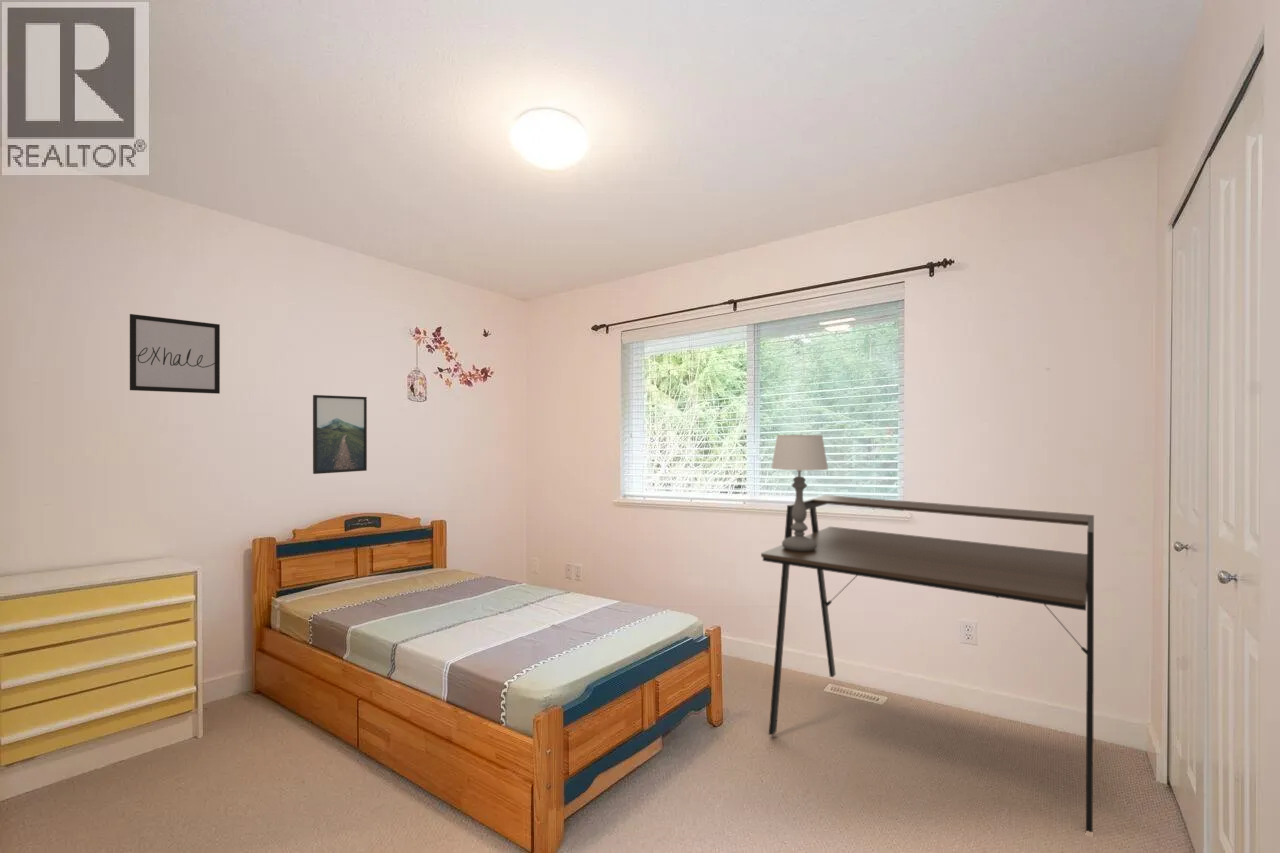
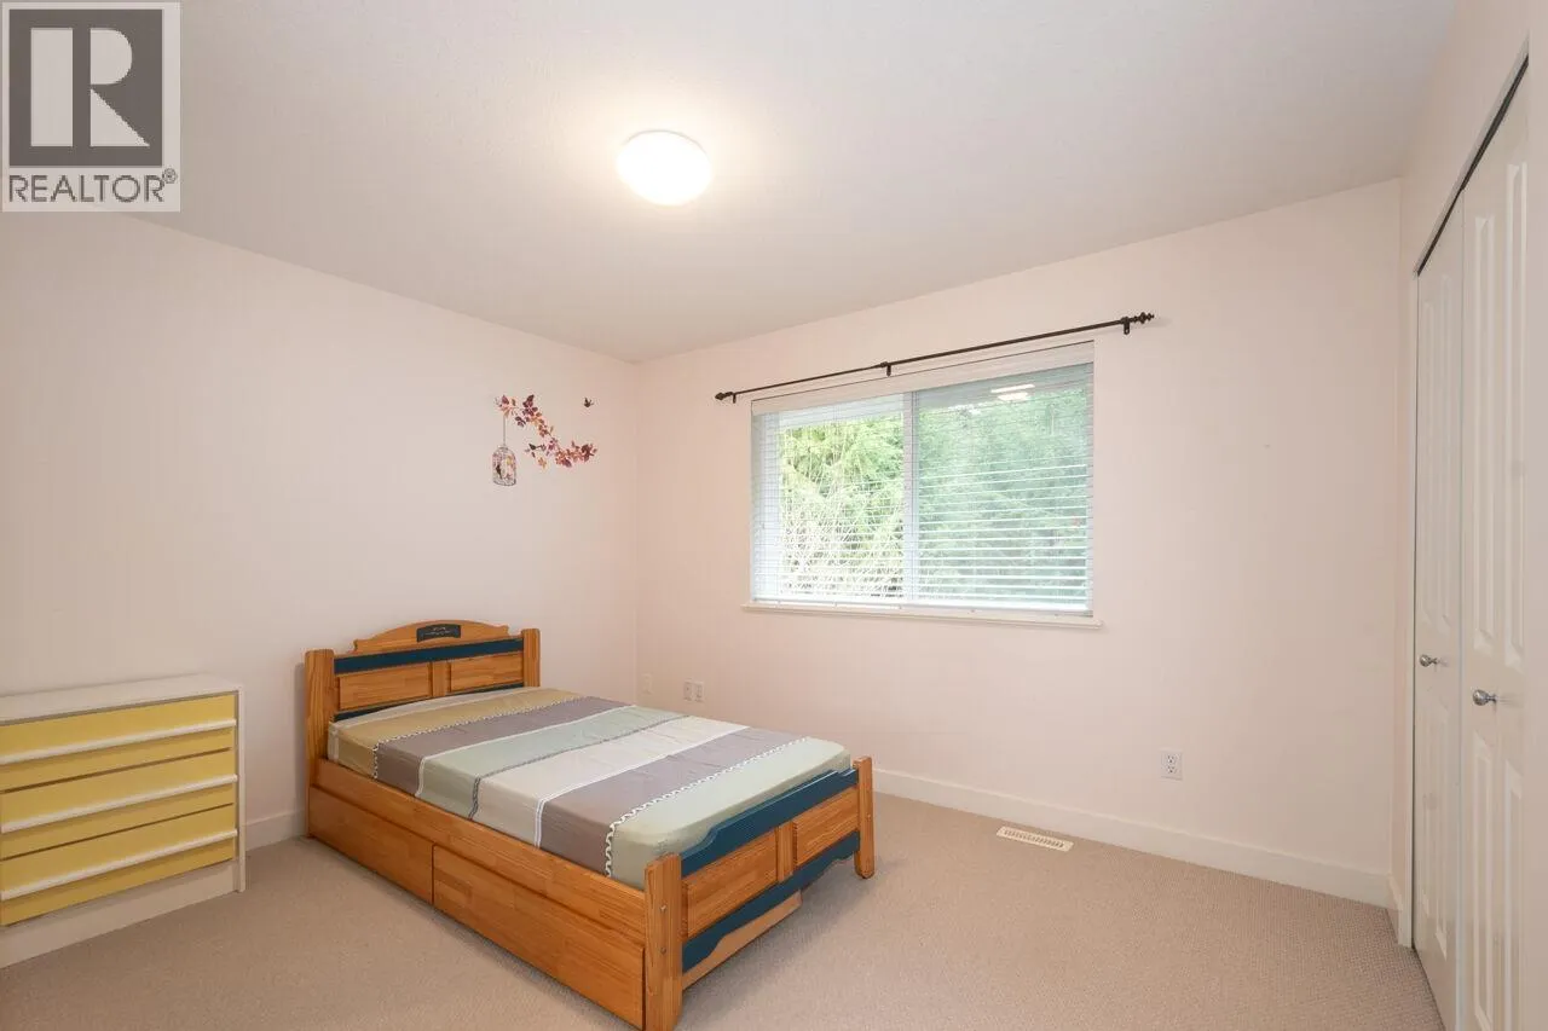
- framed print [312,394,368,475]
- table lamp [770,434,829,552]
- wall art [129,313,221,395]
- desk [760,494,1095,833]
